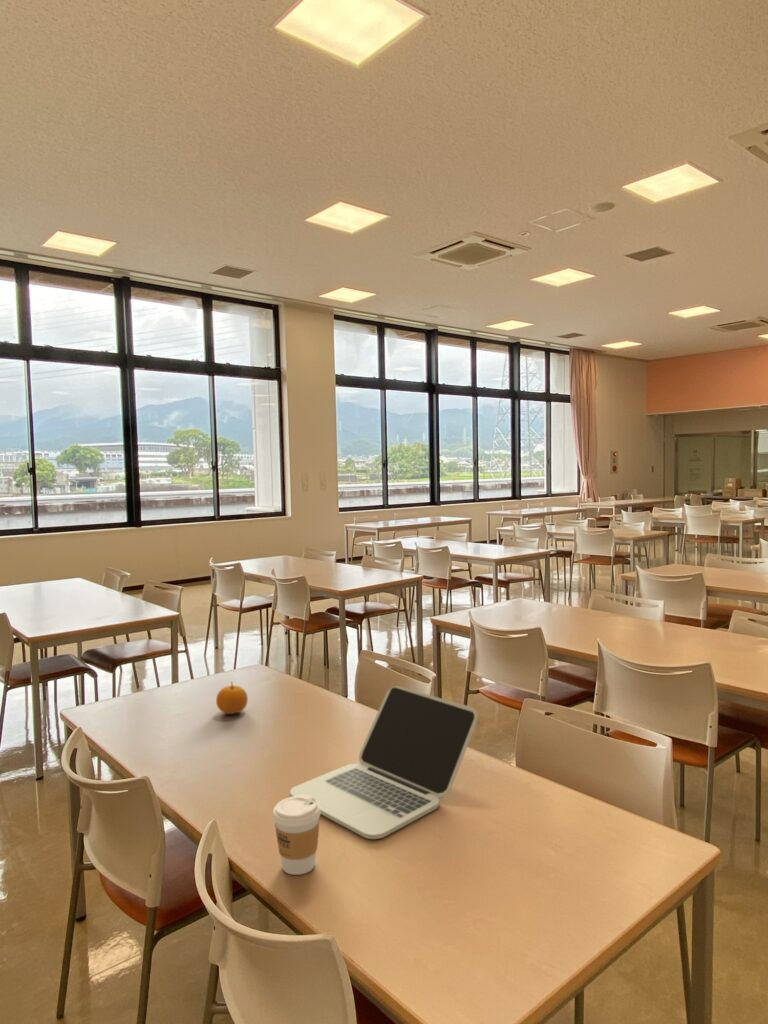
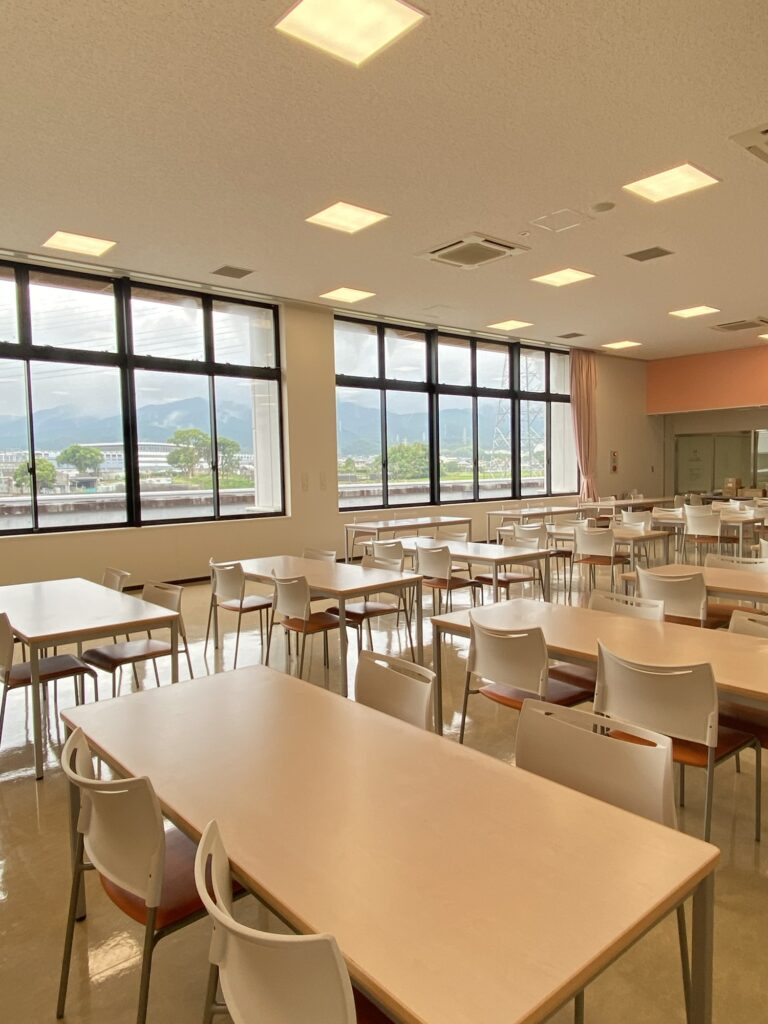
- fruit [215,681,249,715]
- coffee cup [272,795,321,876]
- laptop [289,685,478,840]
